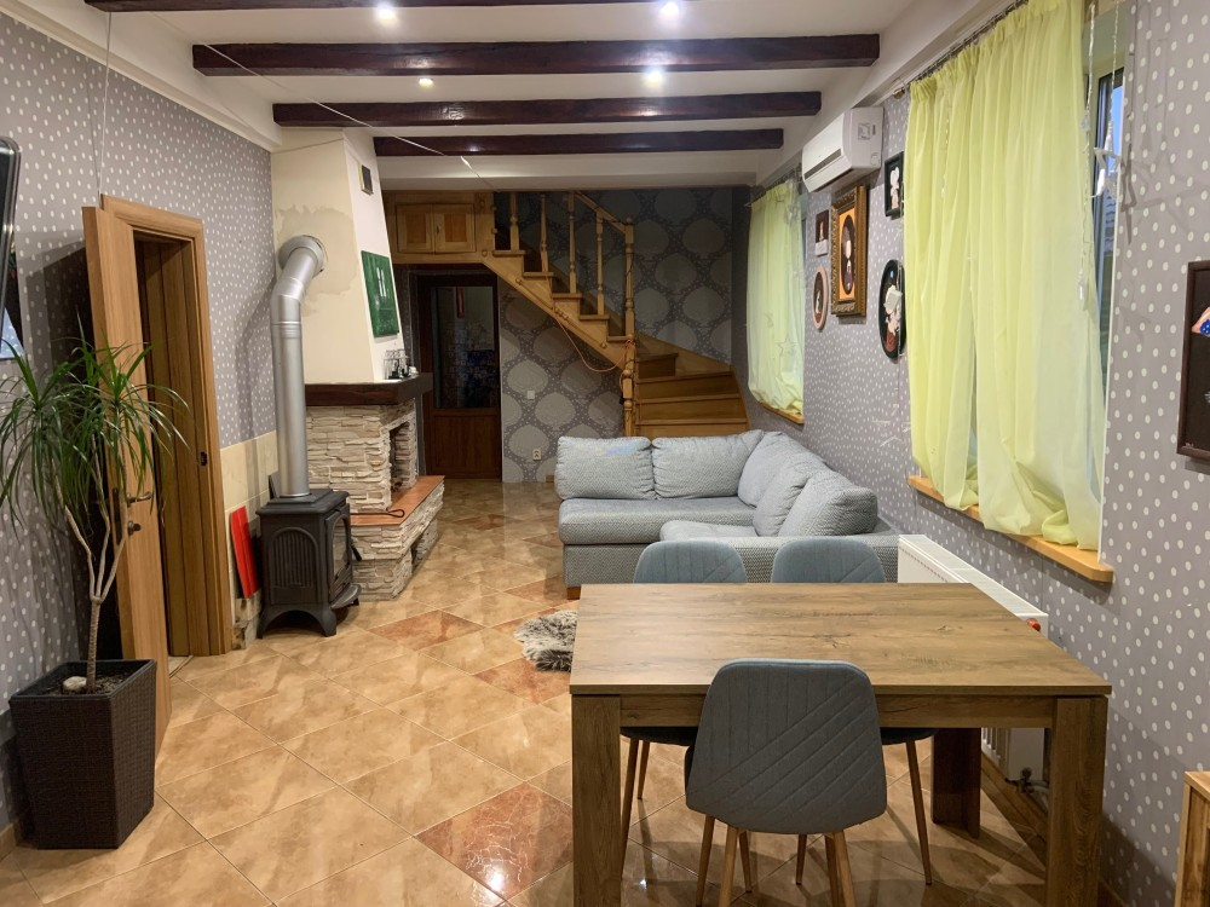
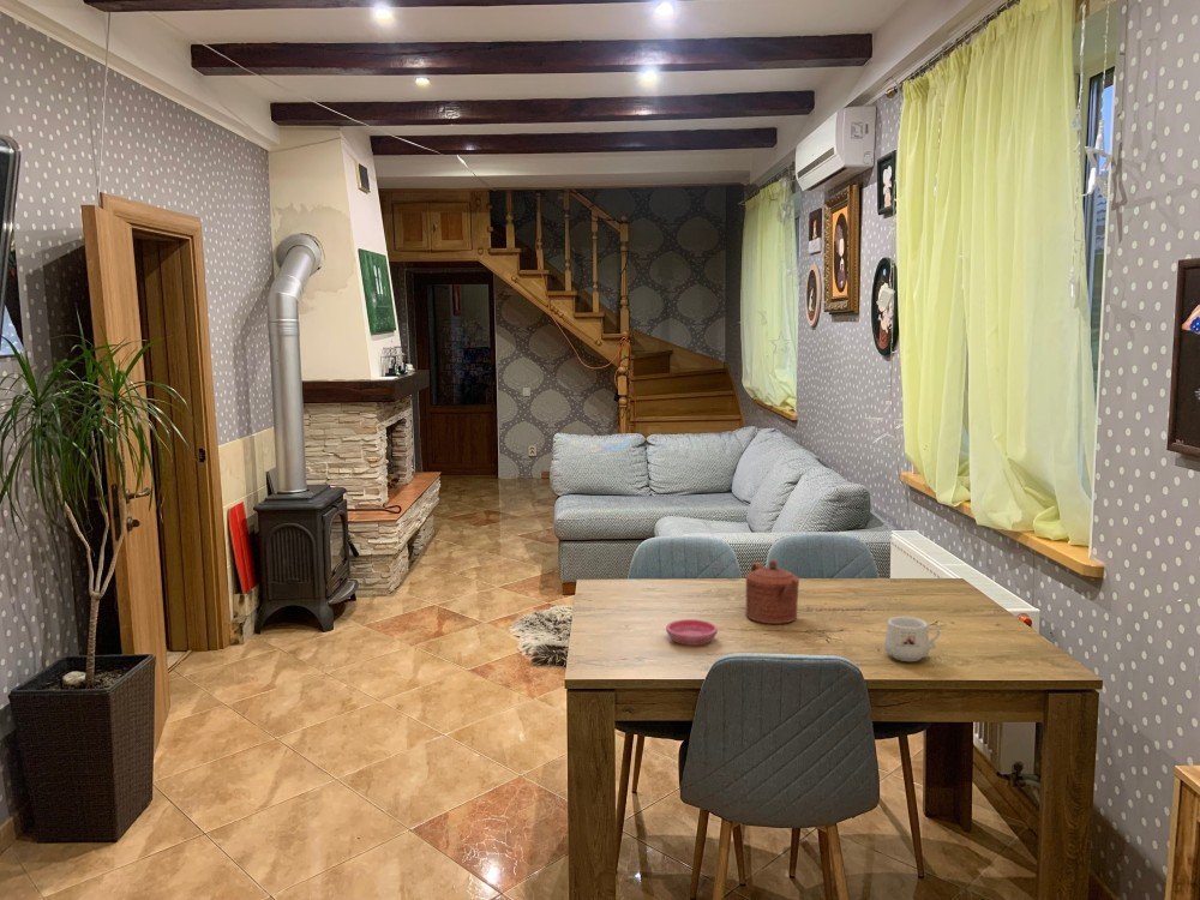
+ teapot [745,558,800,625]
+ mug [883,616,941,662]
+ saucer [665,618,719,647]
